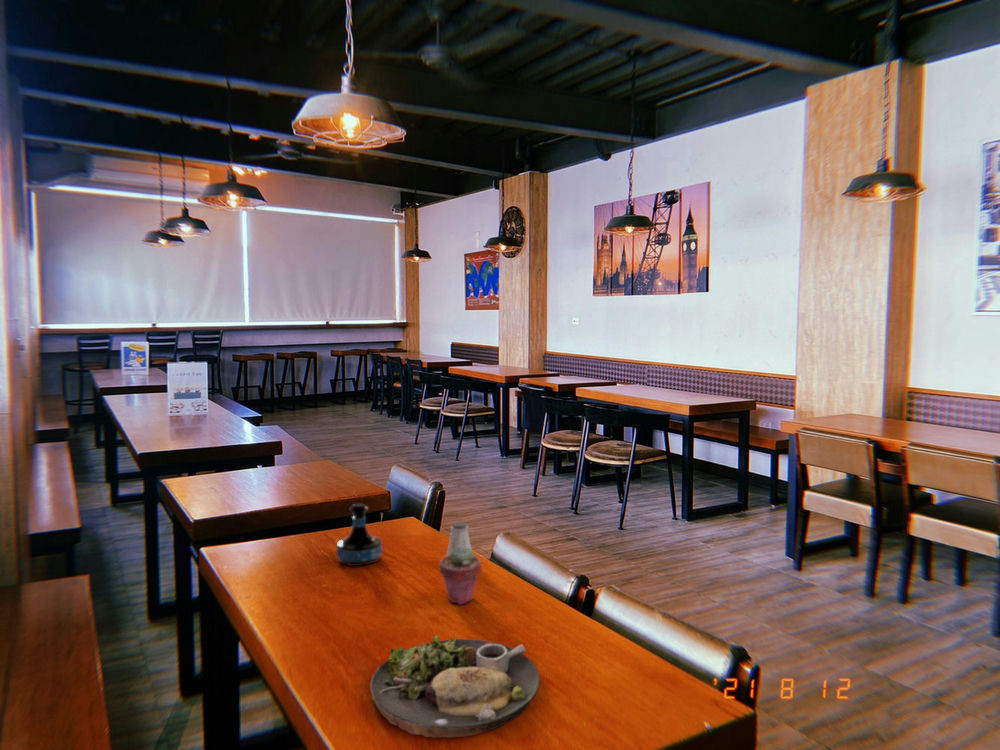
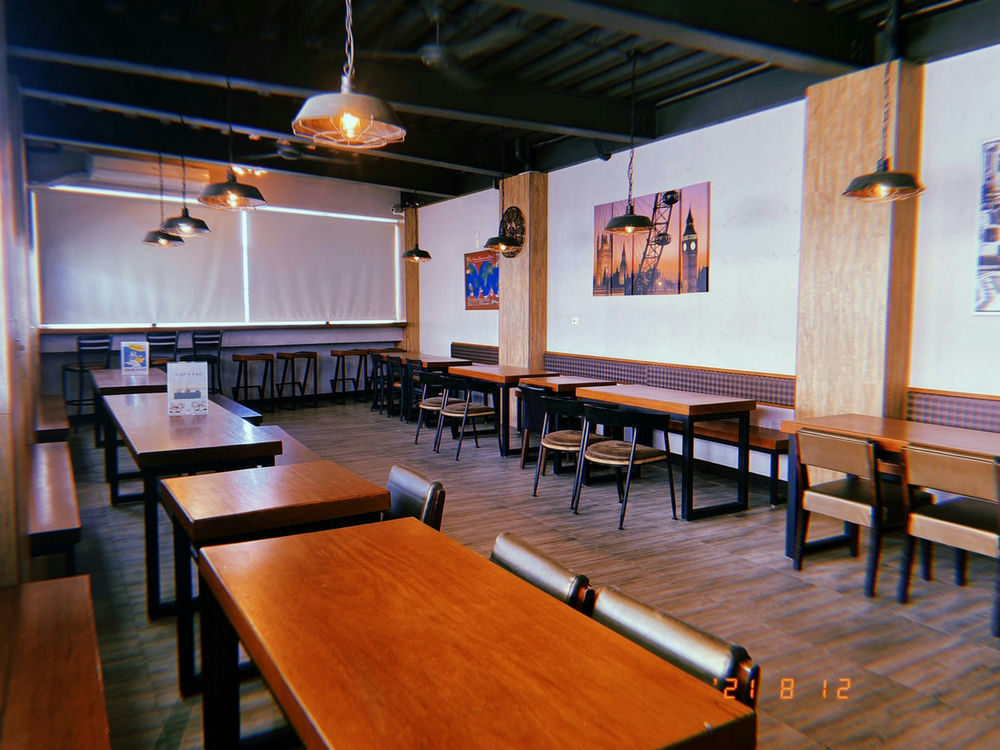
- dinner plate [369,635,541,739]
- potted succulent [438,545,482,605]
- tequila bottle [335,502,383,567]
- saltshaker [445,521,472,557]
